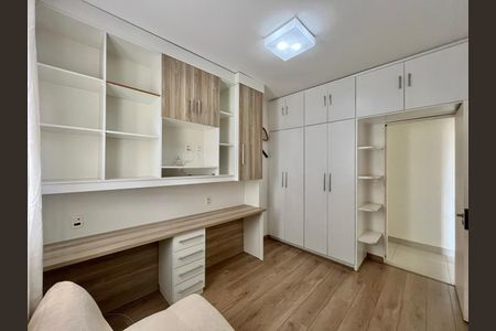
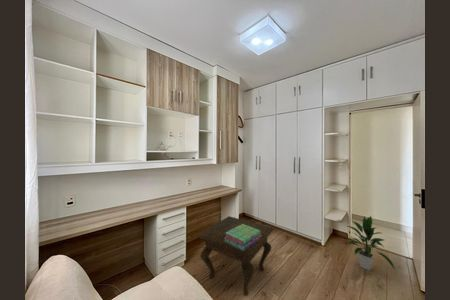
+ indoor plant [343,215,396,272]
+ side table [197,215,275,297]
+ stack of books [224,224,262,251]
